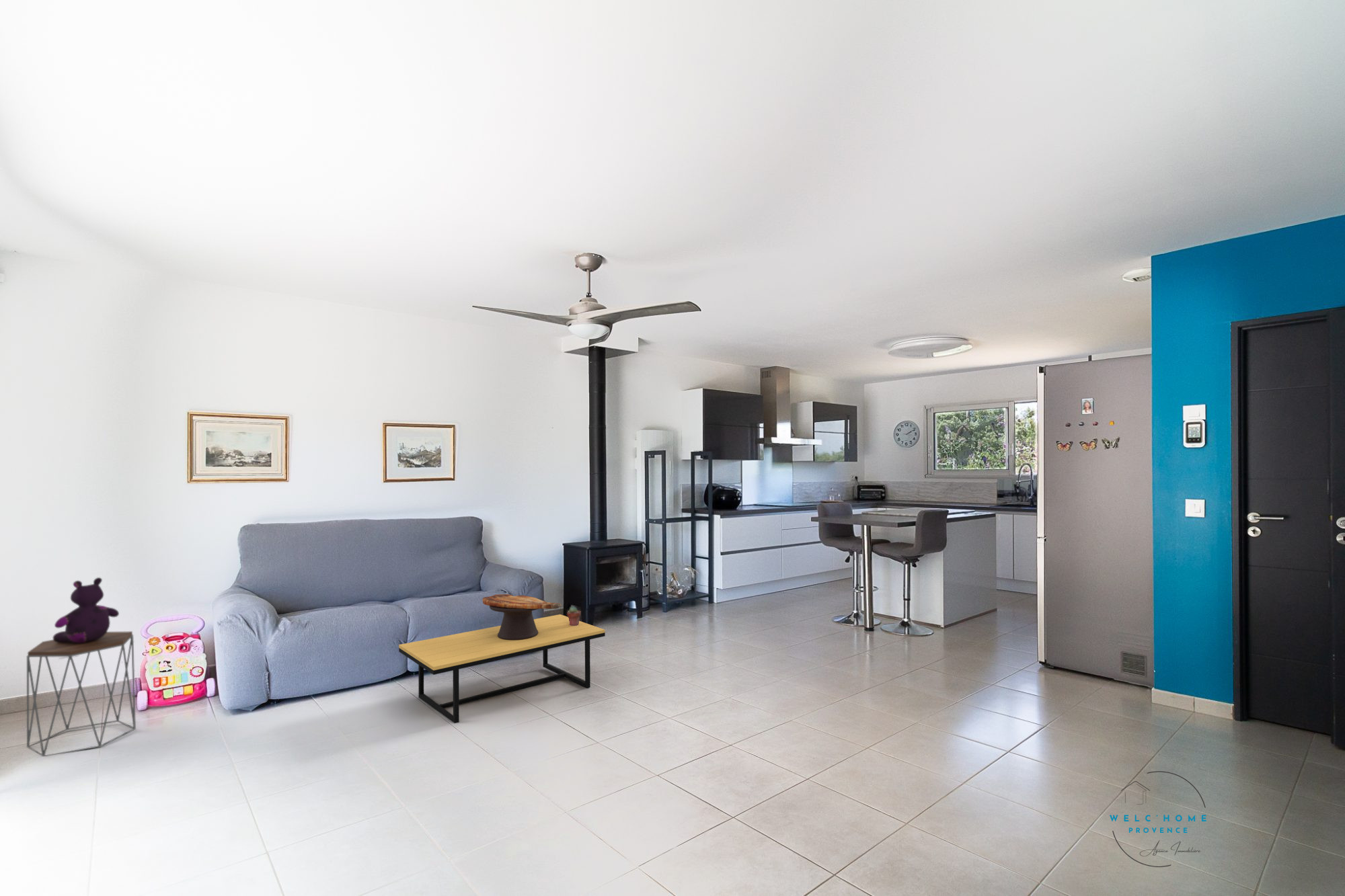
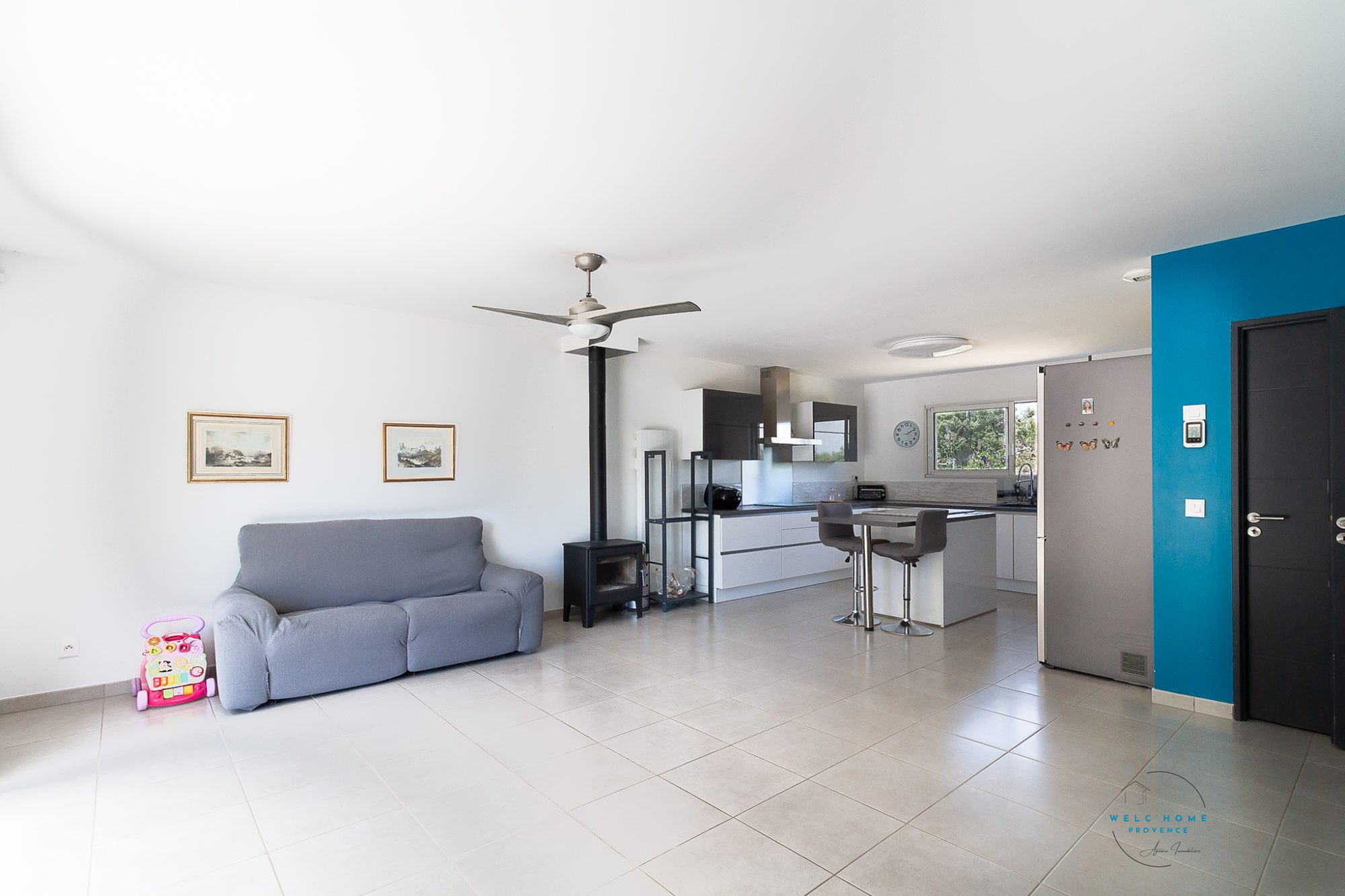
- coffee table [398,614,606,724]
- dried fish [482,594,562,640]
- stuffed animal [52,577,120,643]
- potted succulent [566,606,582,626]
- side table [26,630,137,757]
